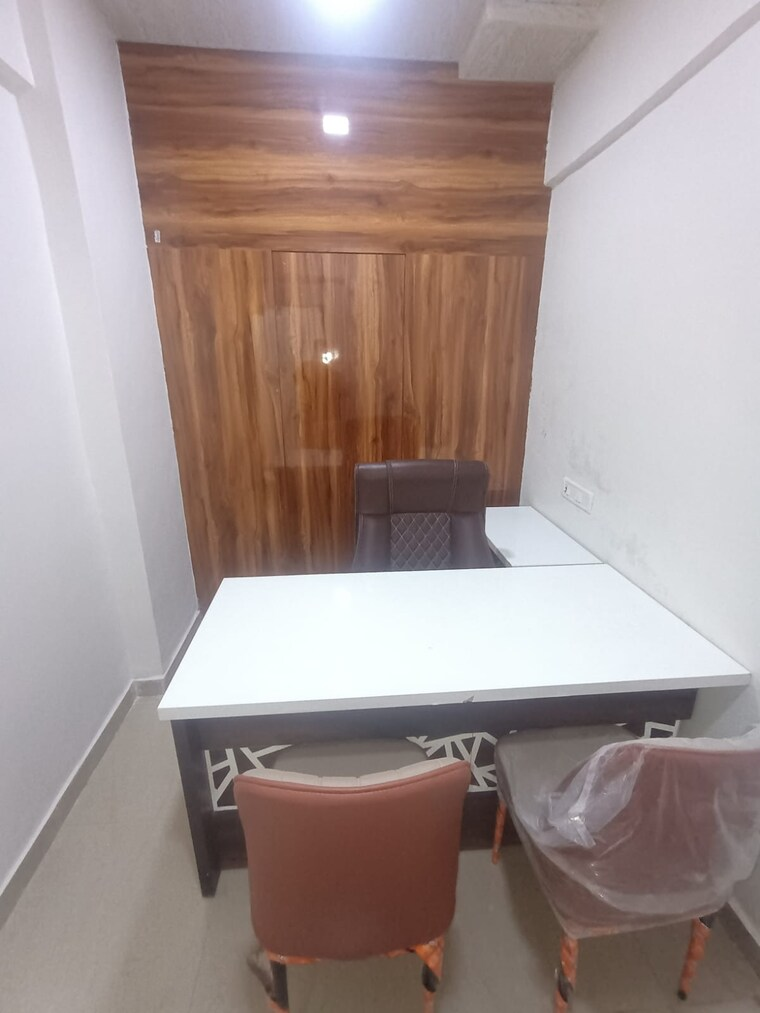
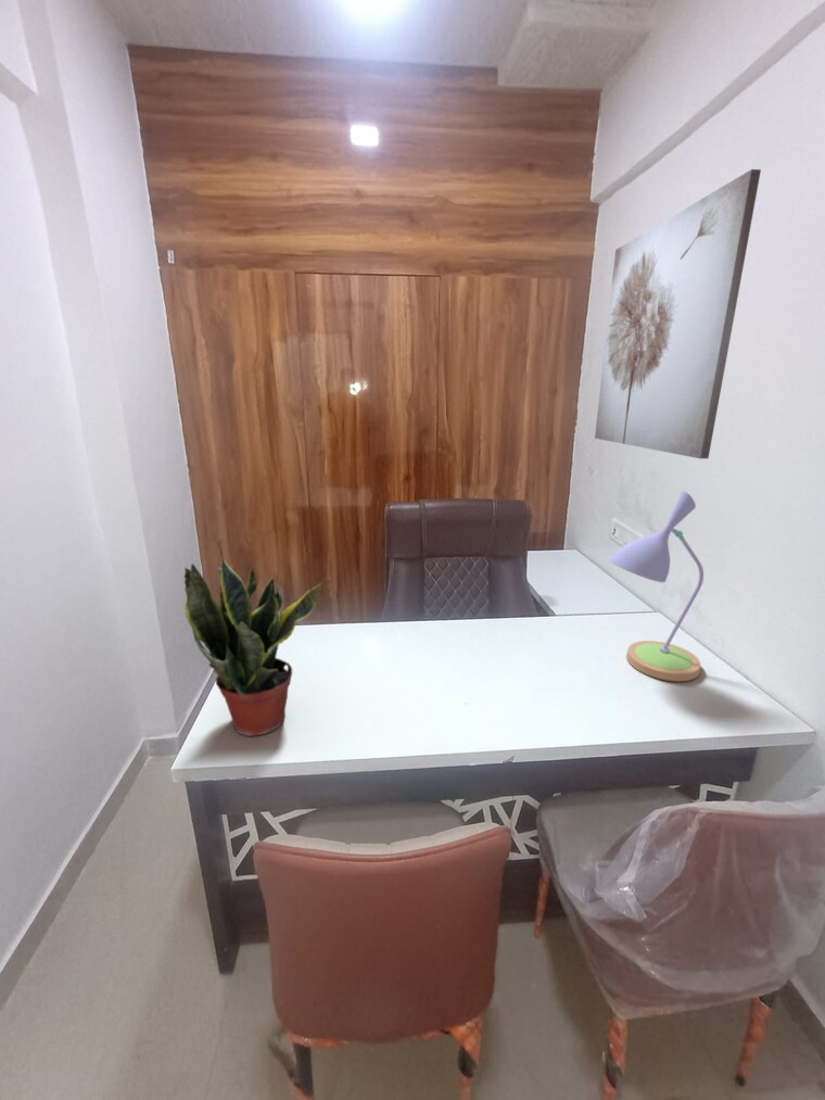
+ potted plant [183,549,323,737]
+ wall art [594,168,762,459]
+ desk lamp [608,490,705,682]
